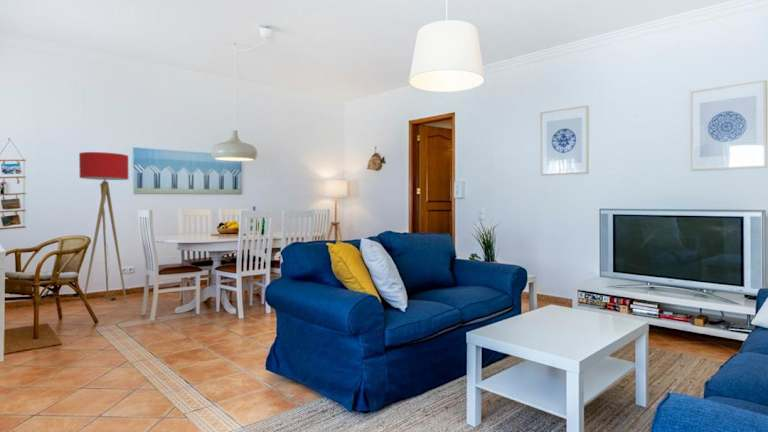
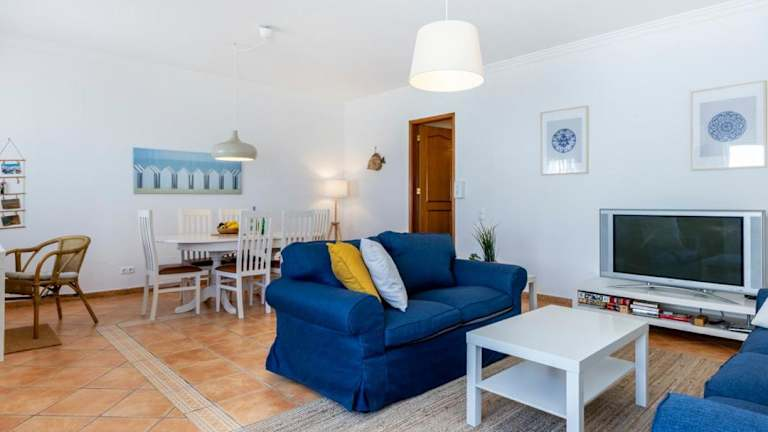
- floor lamp [78,151,129,307]
